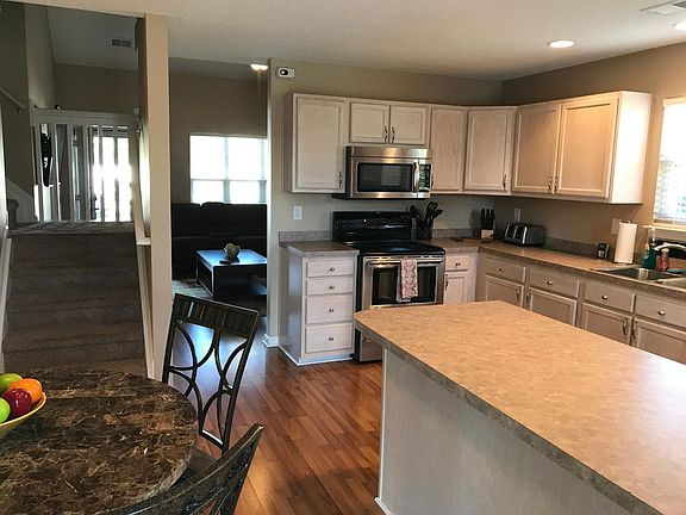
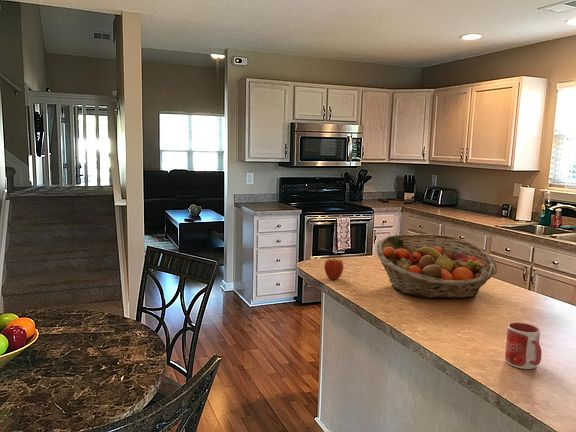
+ fruit basket [375,233,498,299]
+ mug [504,322,543,370]
+ fruit [323,257,345,280]
